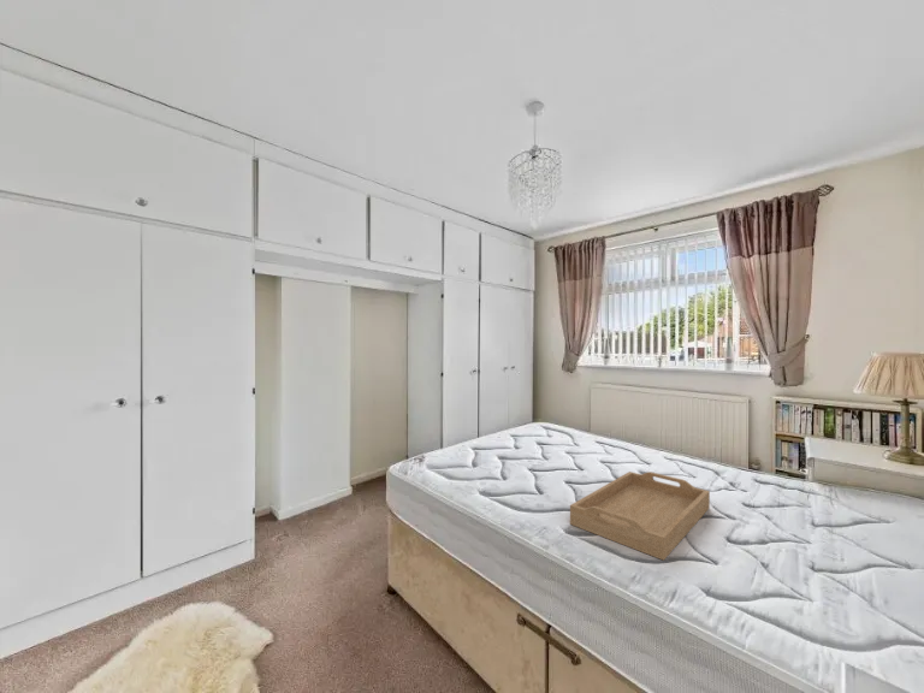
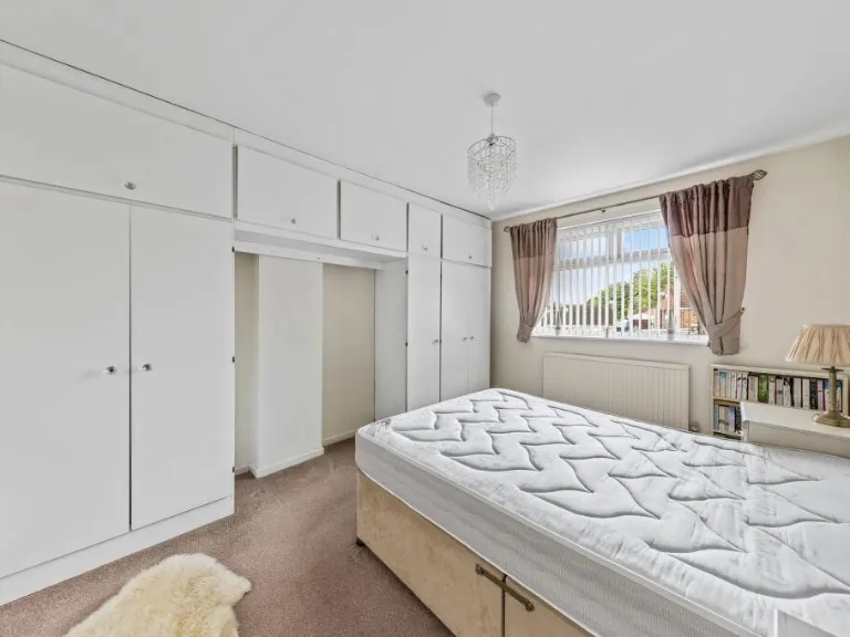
- serving tray [569,470,711,562]
